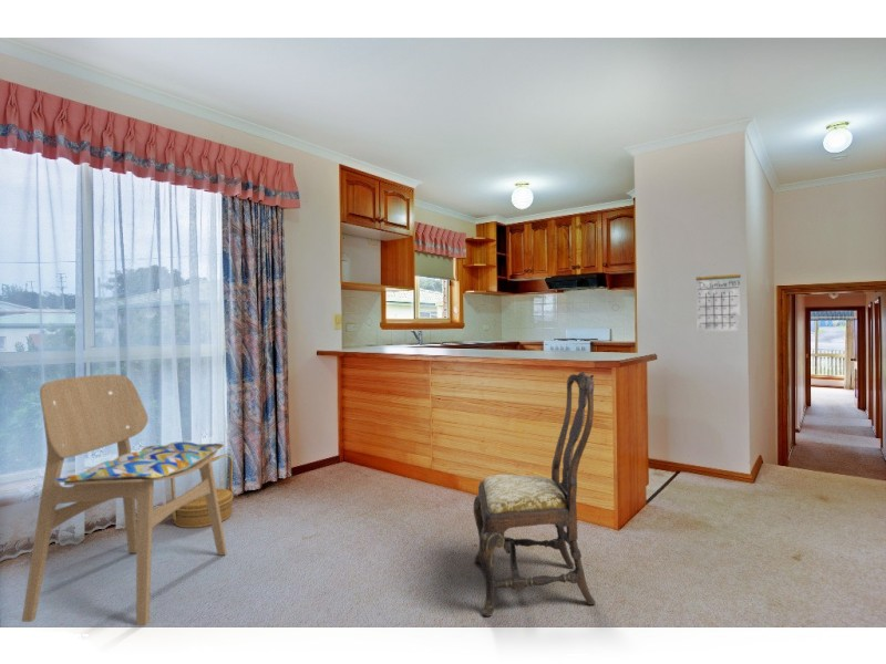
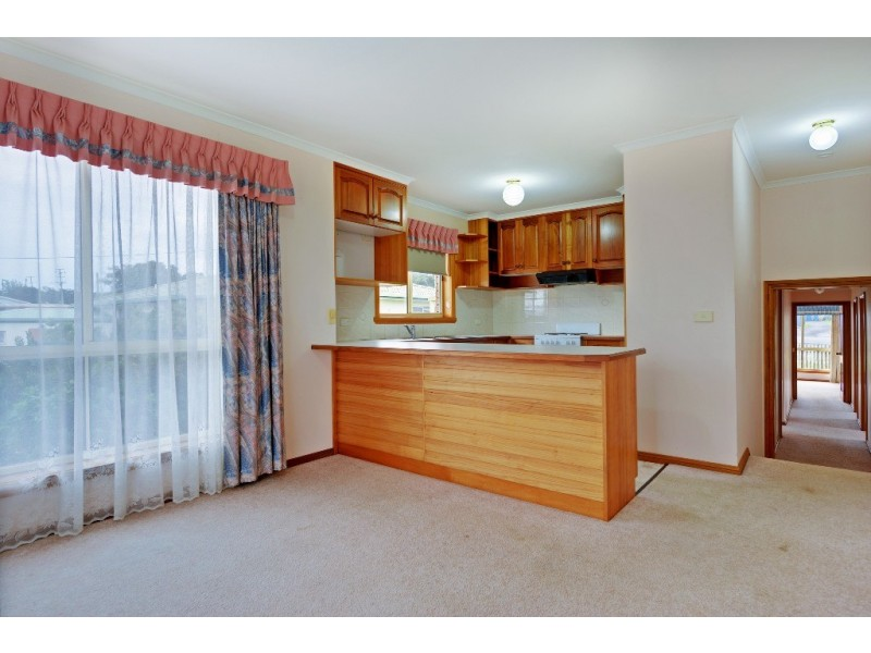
- dining chair [21,373,228,626]
- basket [169,454,234,529]
- dining chair [473,371,597,618]
- calendar [694,262,742,332]
